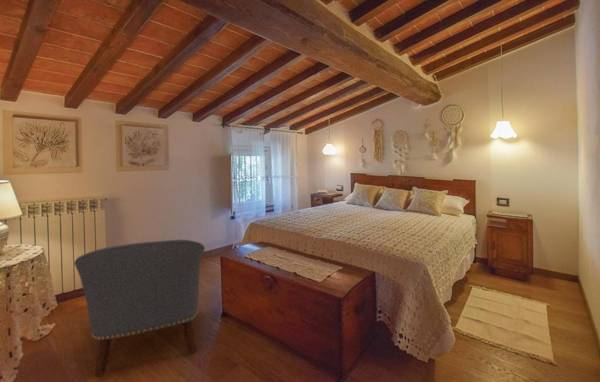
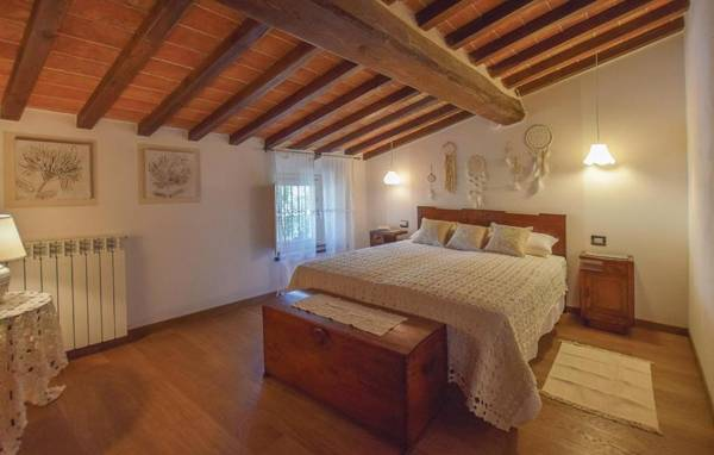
- chair [73,239,206,378]
